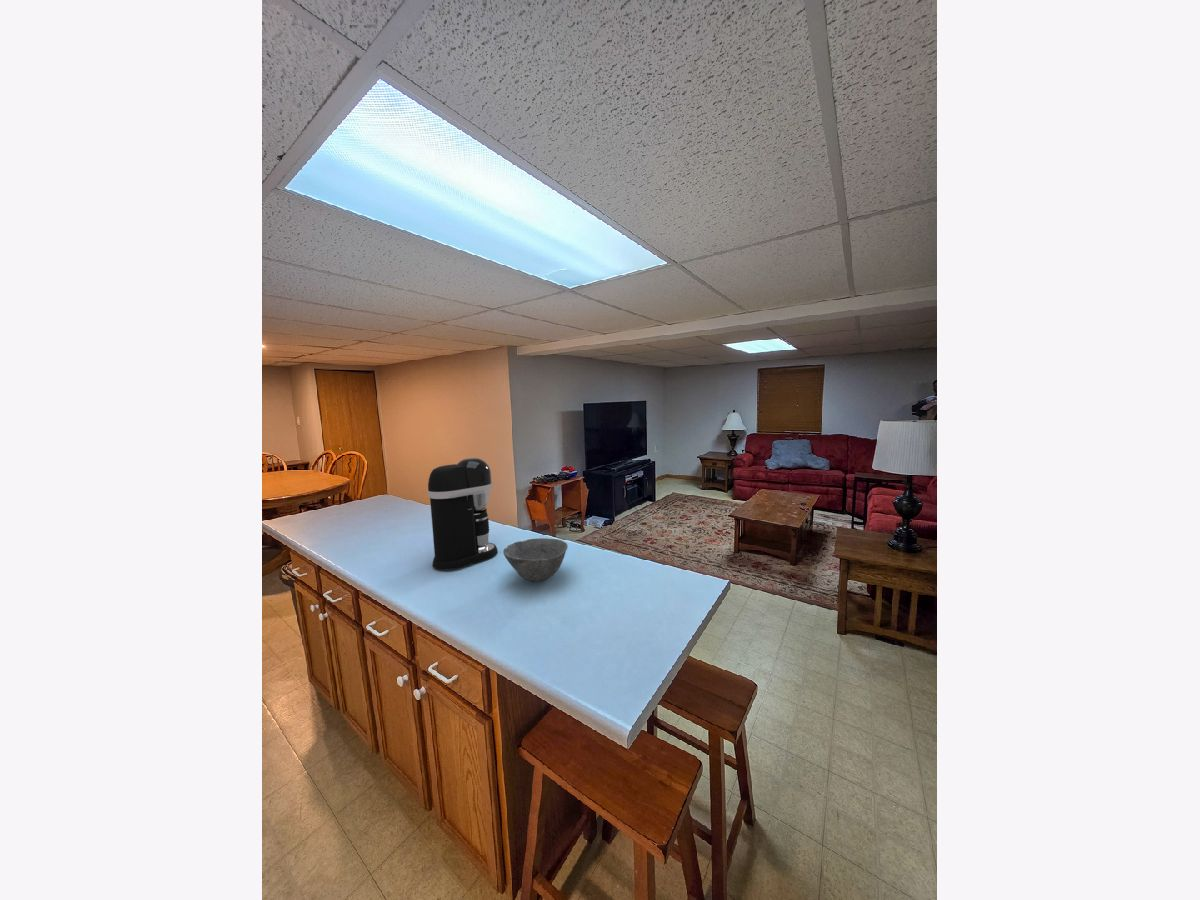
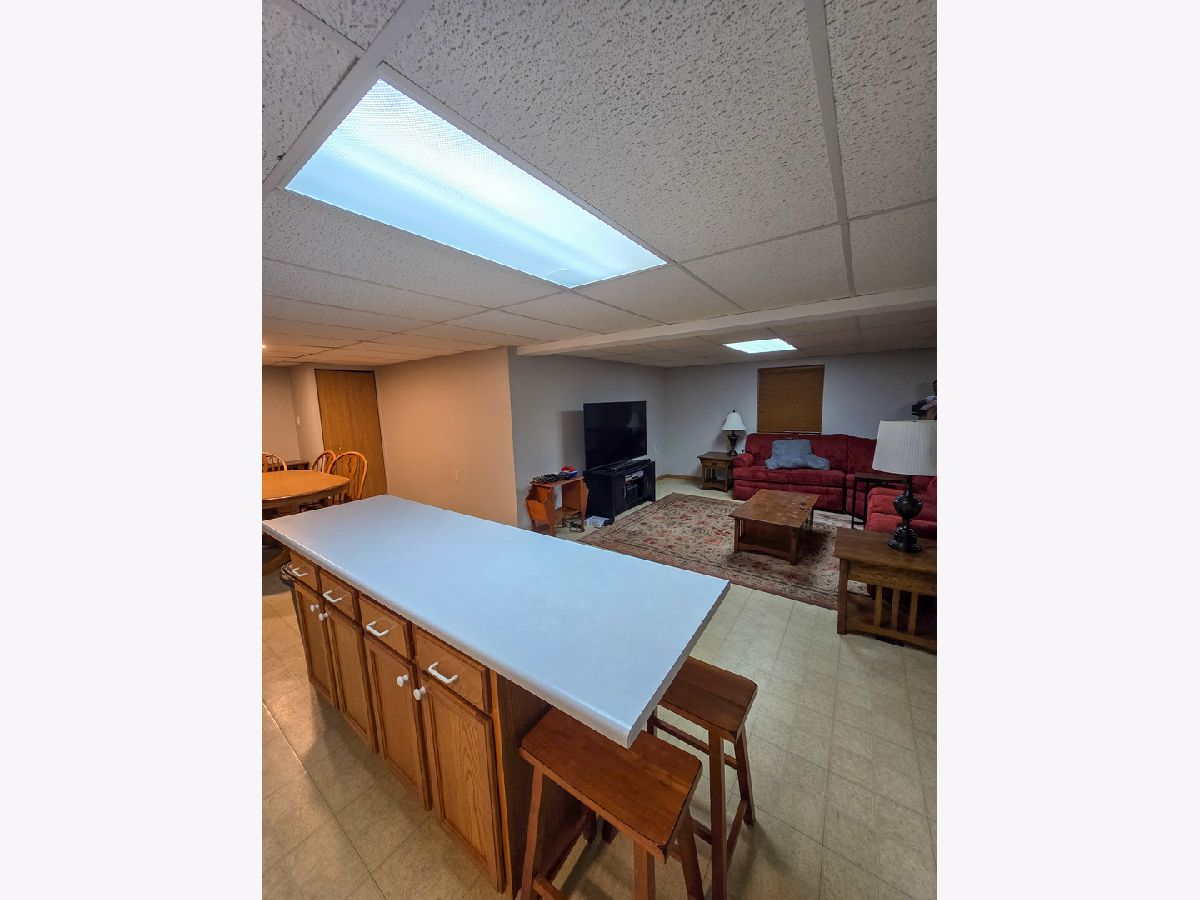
- coffee maker [427,457,499,571]
- bowl [502,537,569,582]
